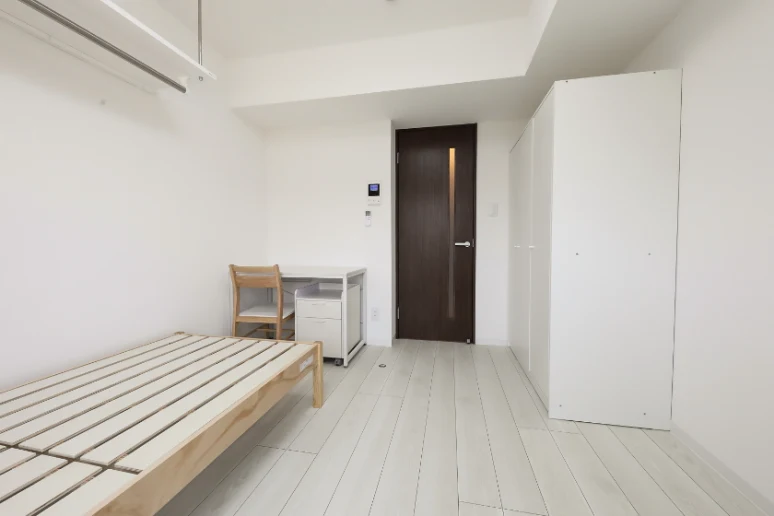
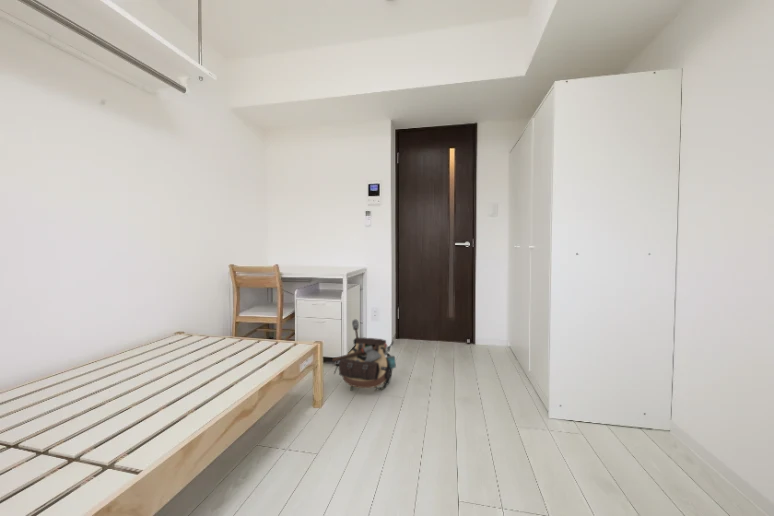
+ backpack [332,318,397,392]
